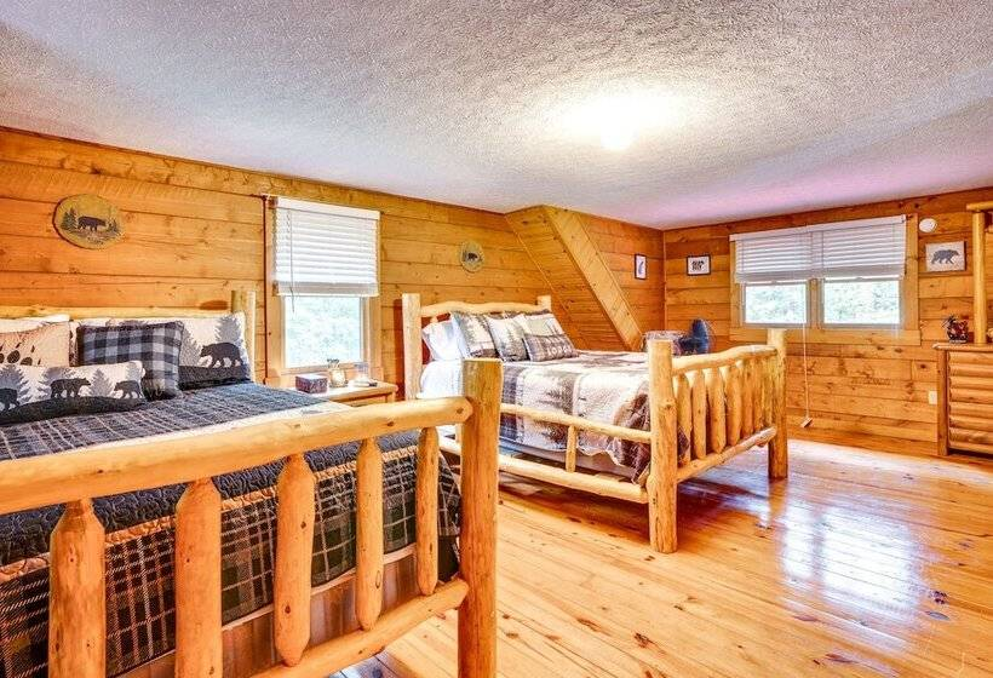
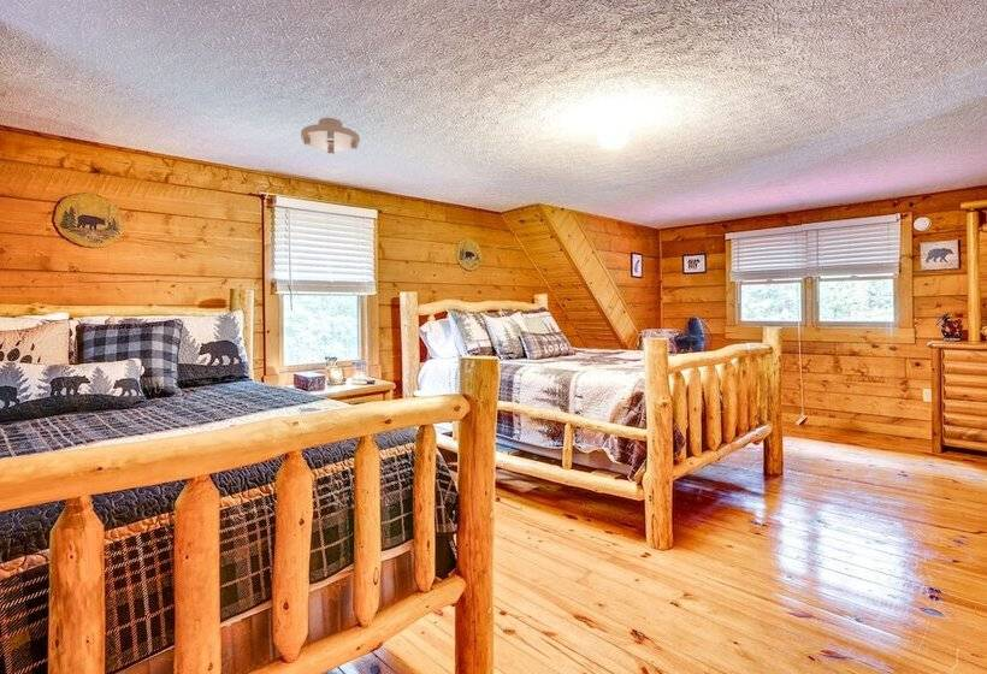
+ ceiling light [300,117,361,156]
